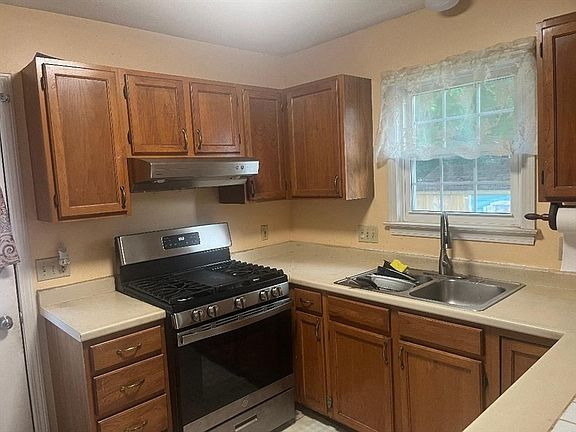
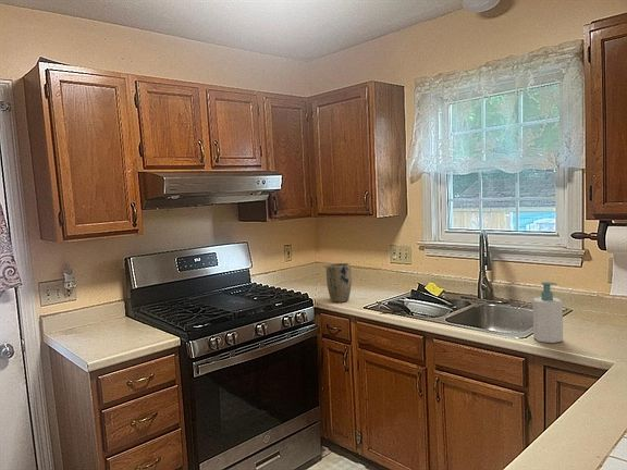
+ soap bottle [531,281,564,344]
+ plant pot [325,262,353,304]
